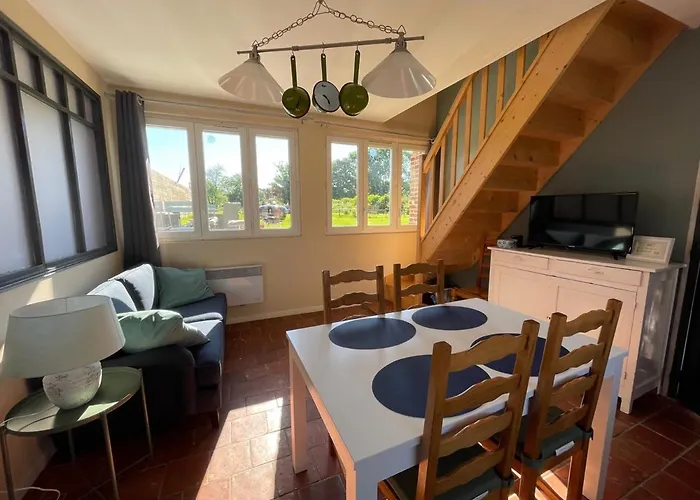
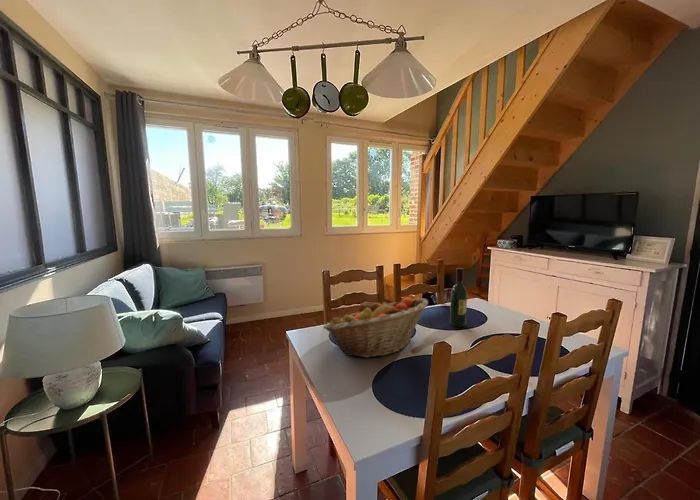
+ wine bottle [449,267,468,328]
+ fruit basket [322,297,429,359]
